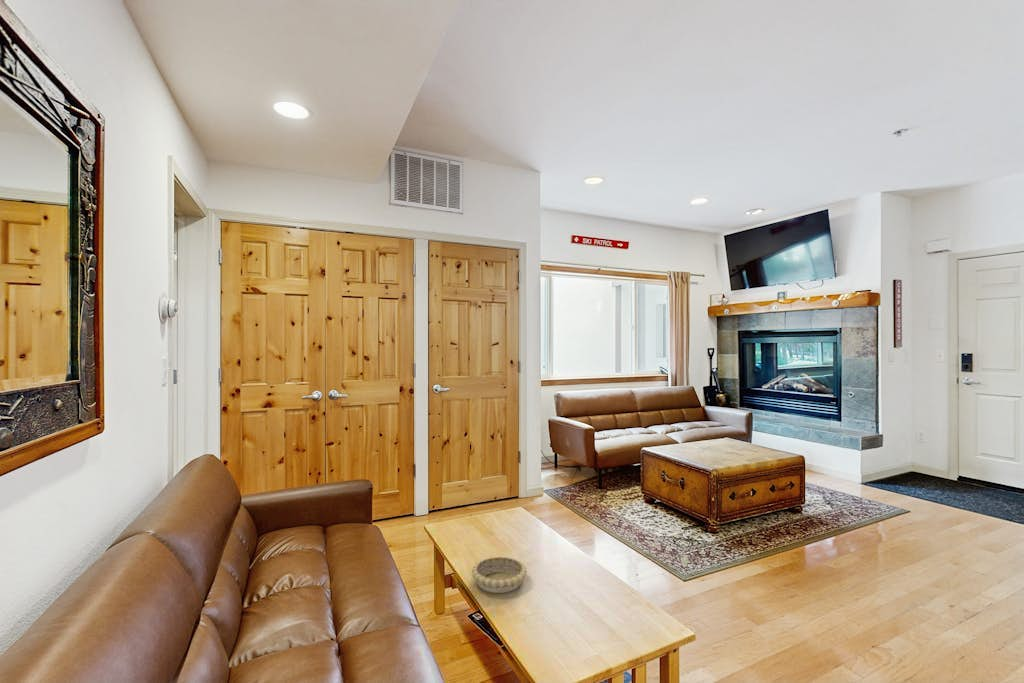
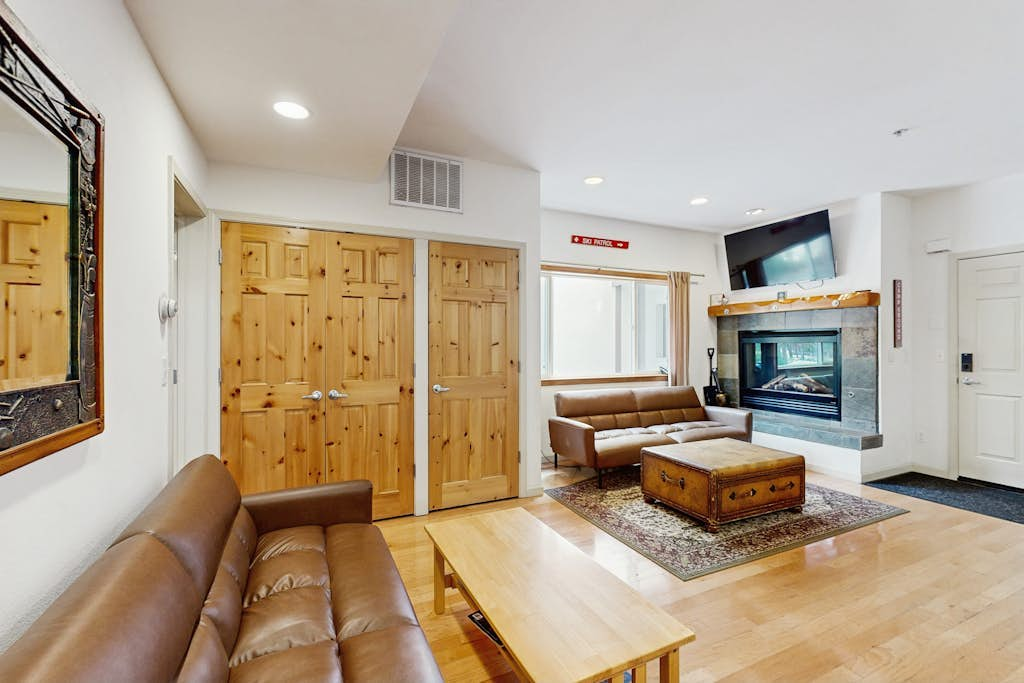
- decorative bowl [471,555,528,594]
